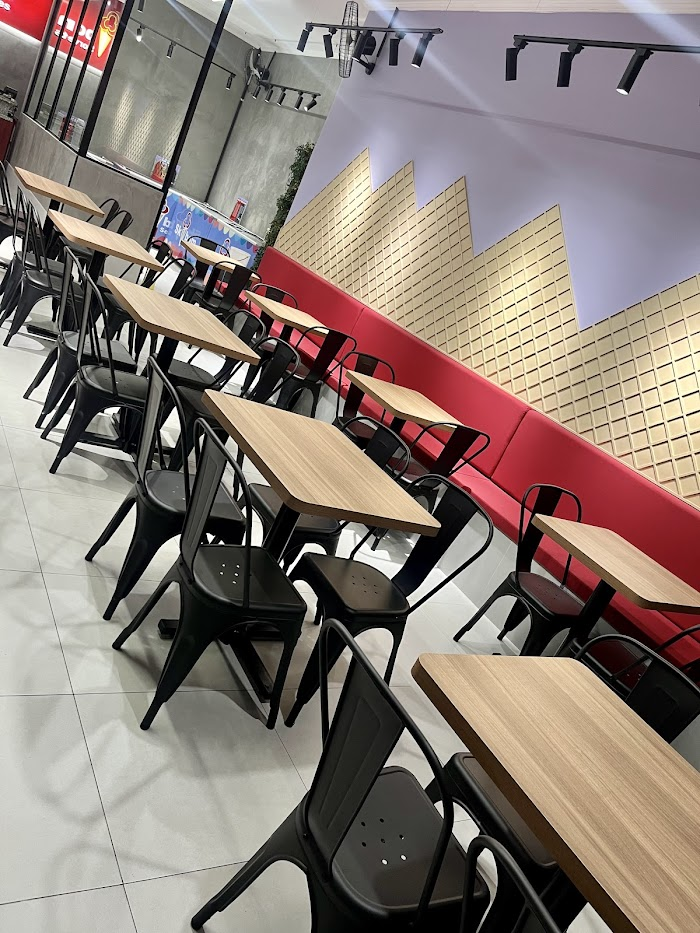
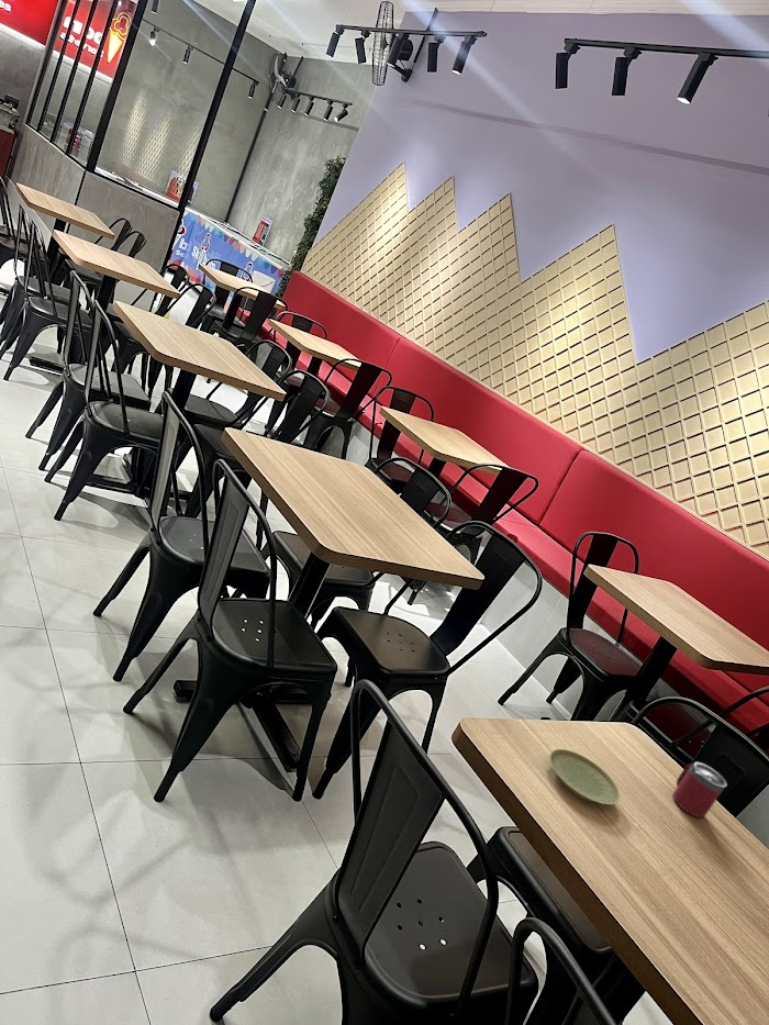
+ beverage cup [671,760,727,818]
+ plate [548,748,621,805]
